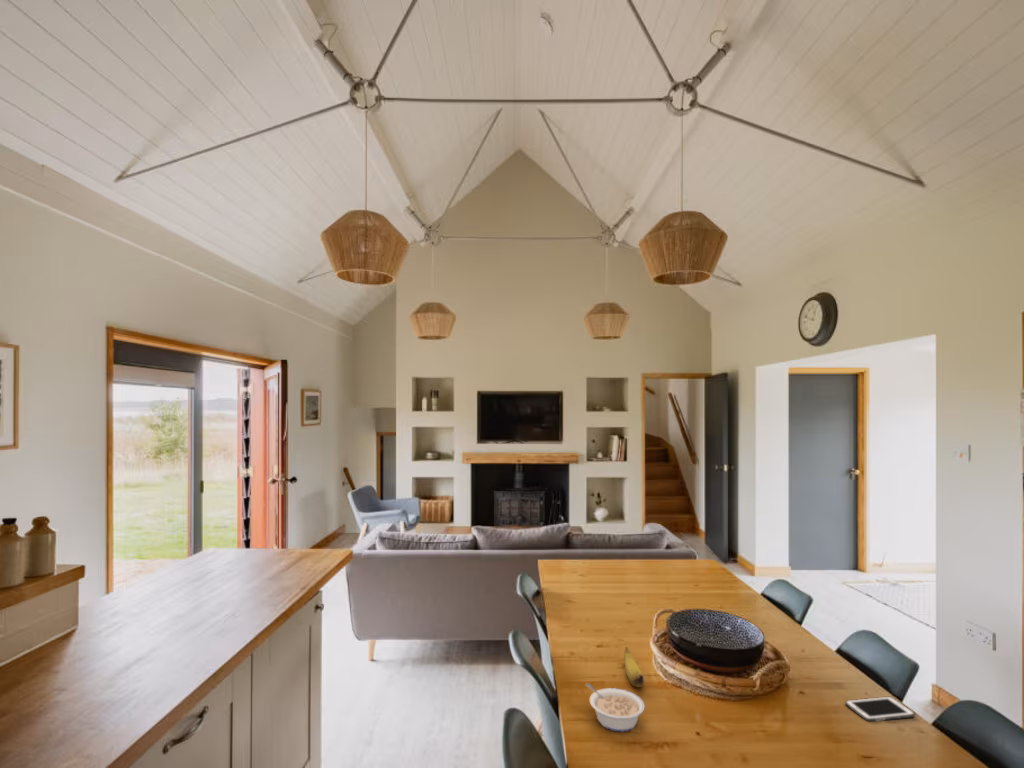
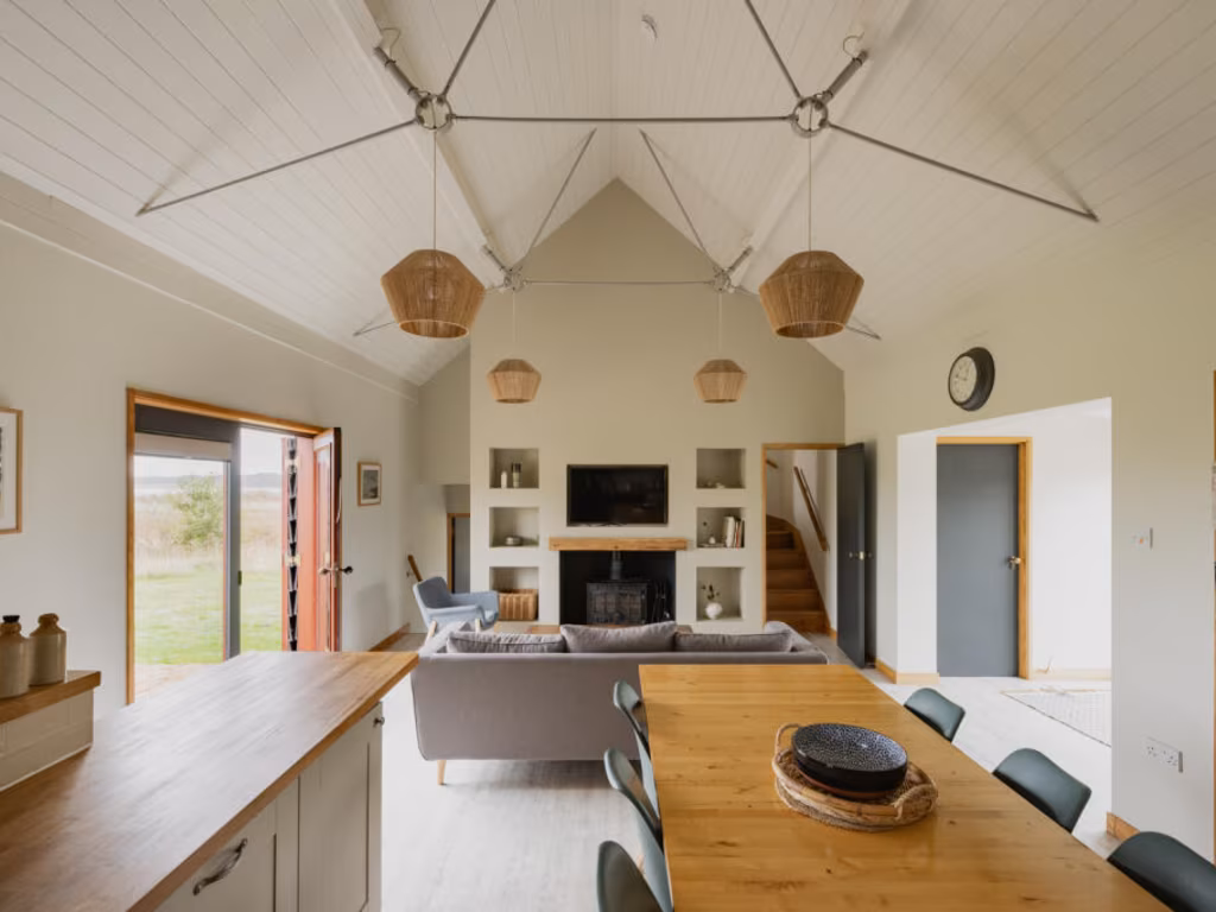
- cell phone [844,696,916,722]
- banana [623,646,645,688]
- legume [585,682,645,733]
